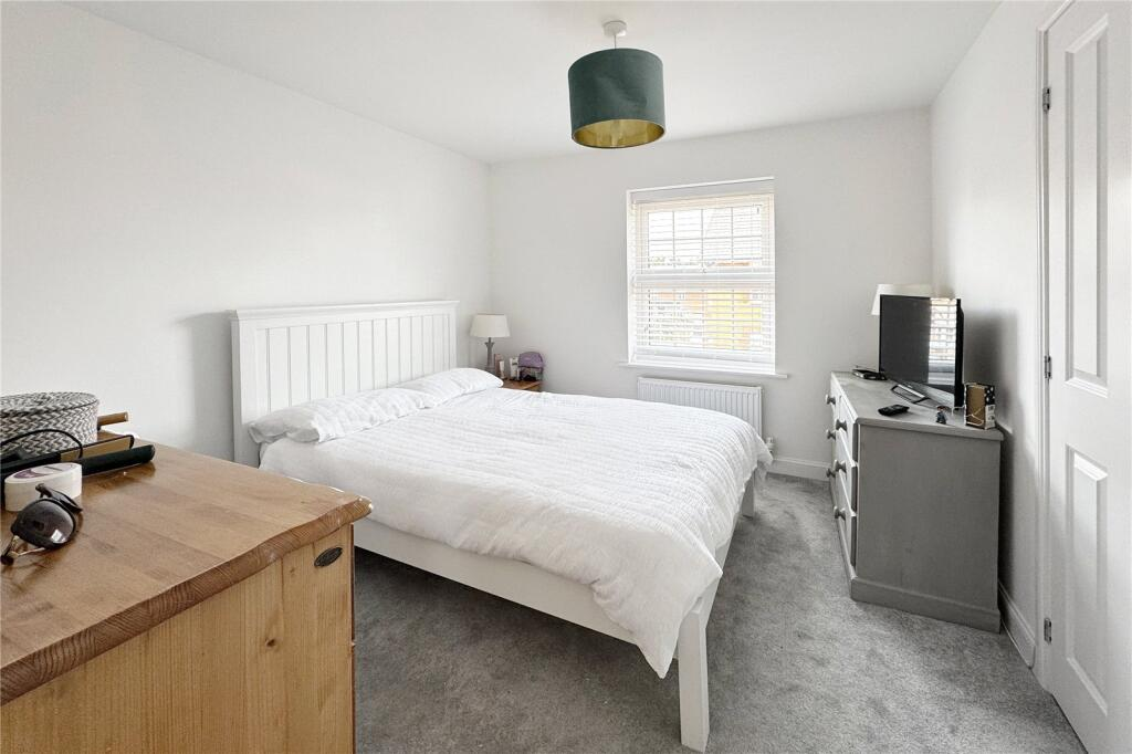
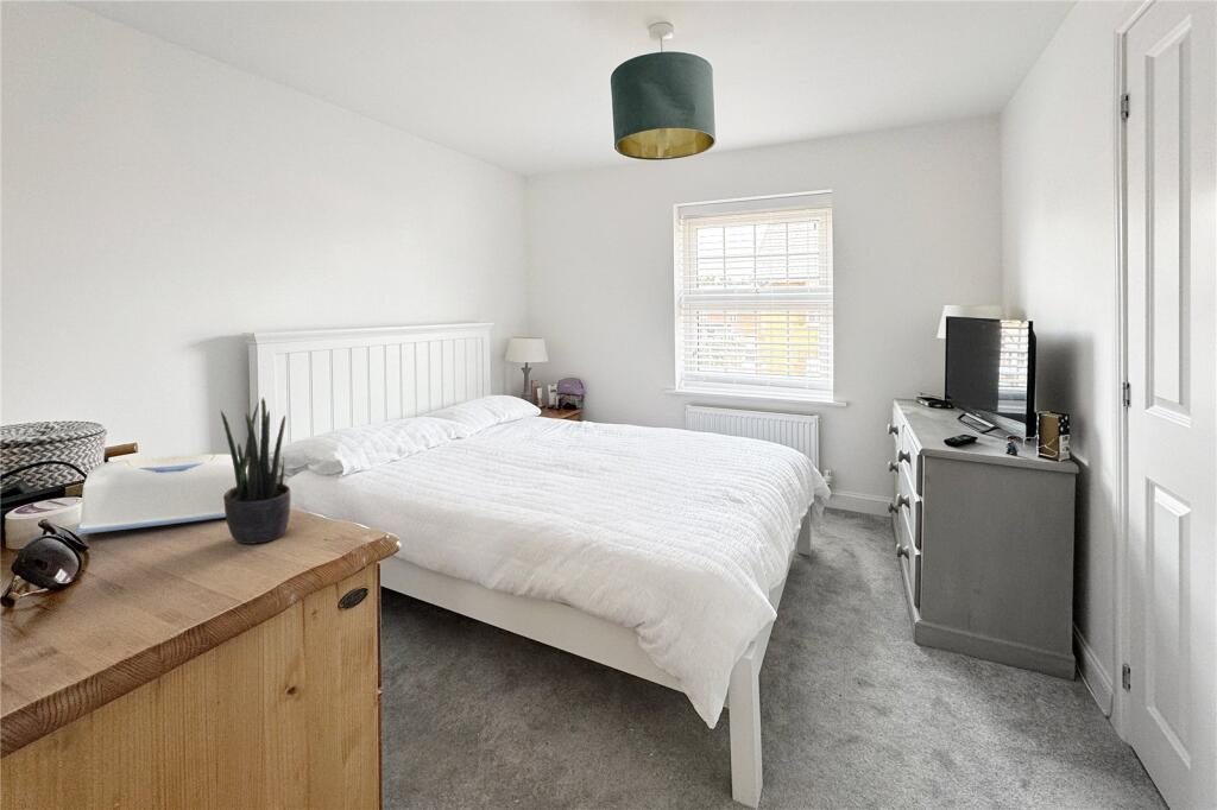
+ tissue box [75,453,247,536]
+ potted plant [220,397,292,545]
